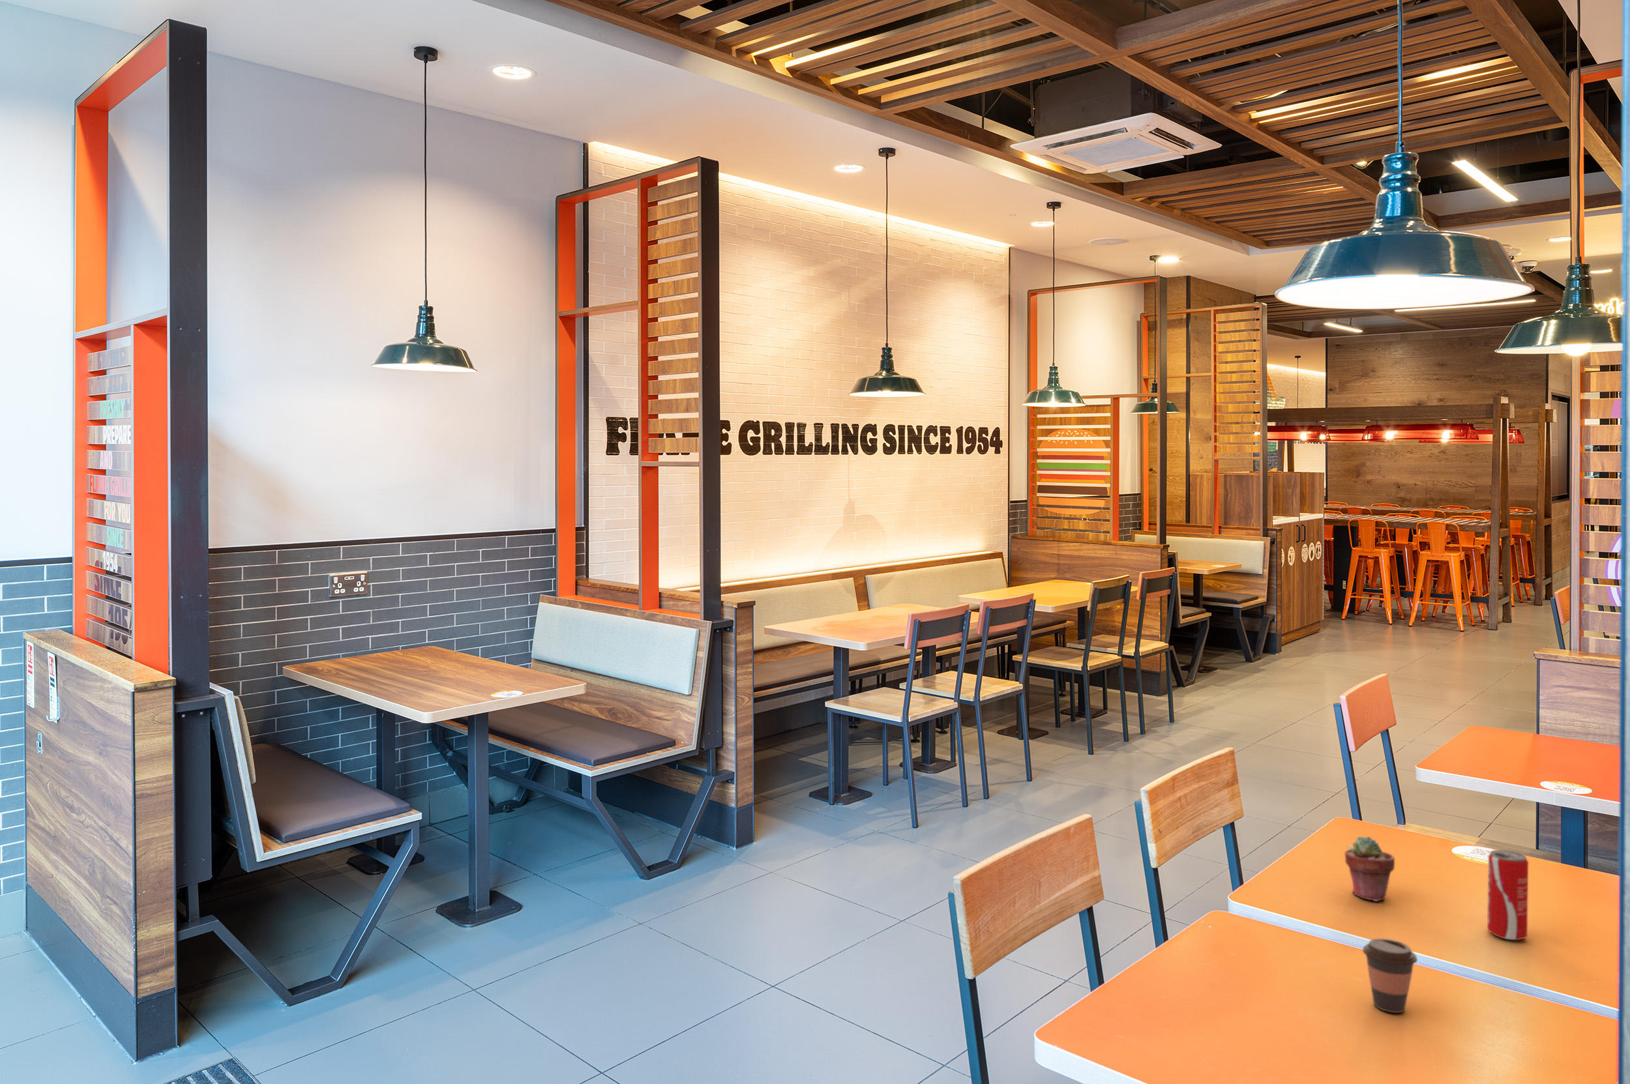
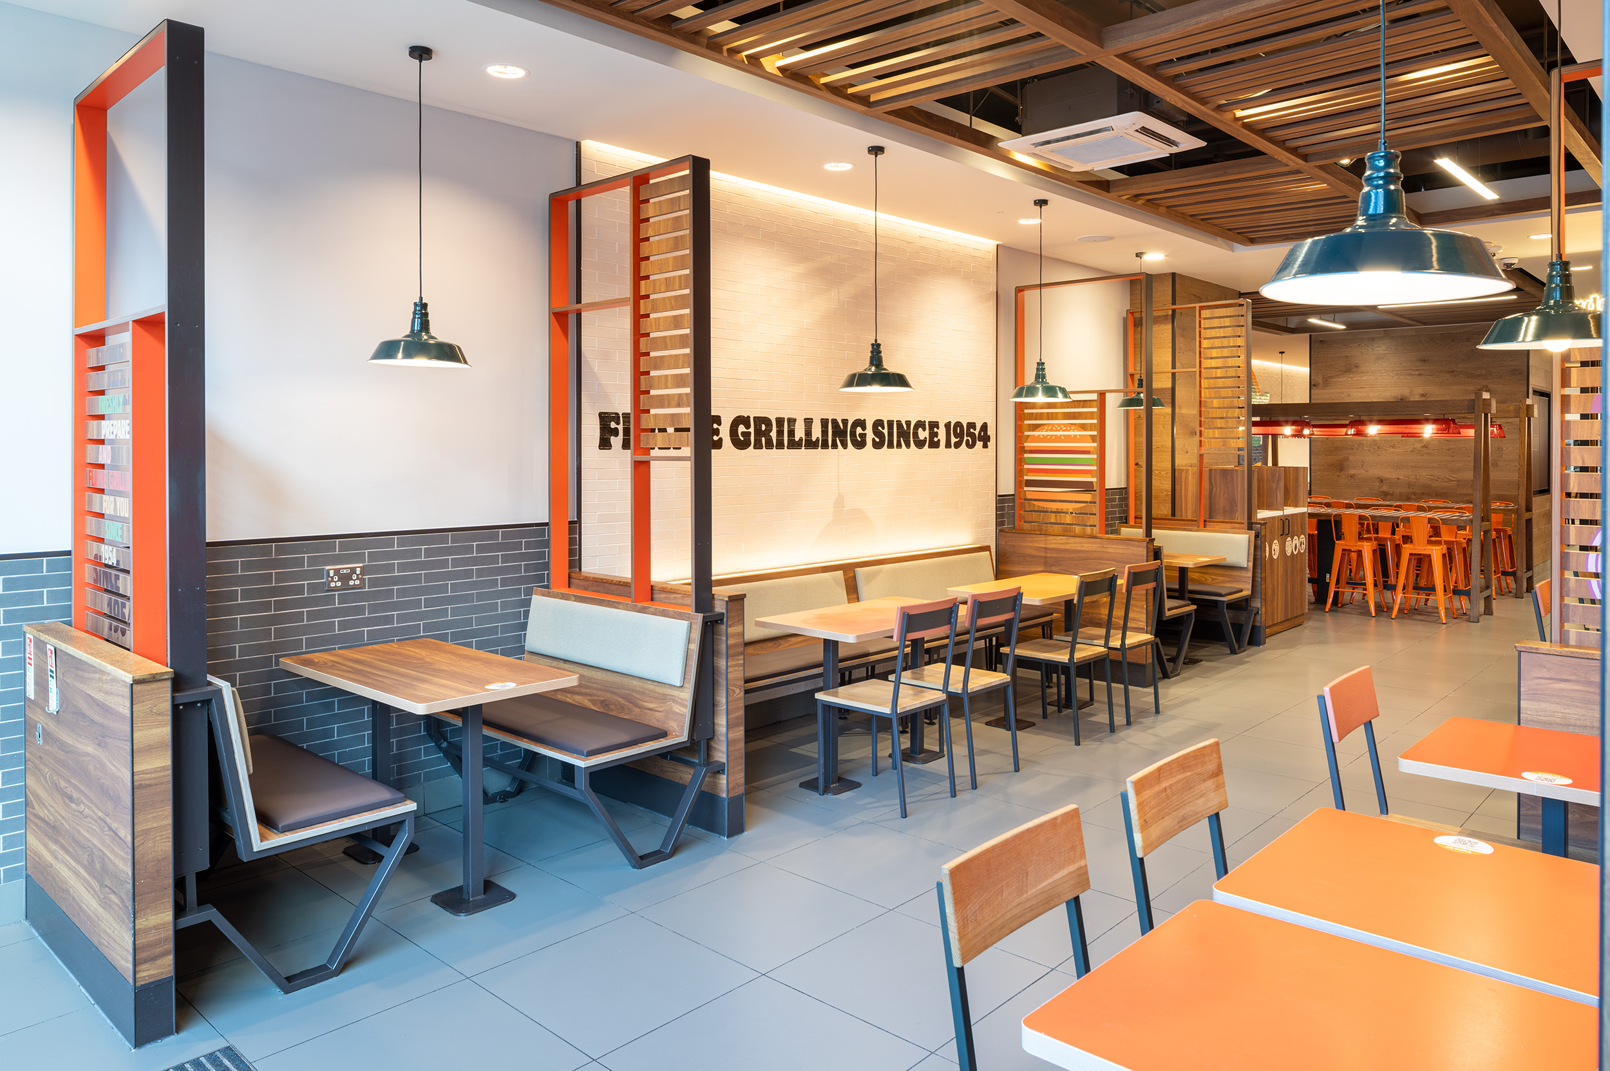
- potted succulent [1343,836,1395,903]
- beverage can [1486,849,1528,940]
- coffee cup [1363,938,1418,1014]
